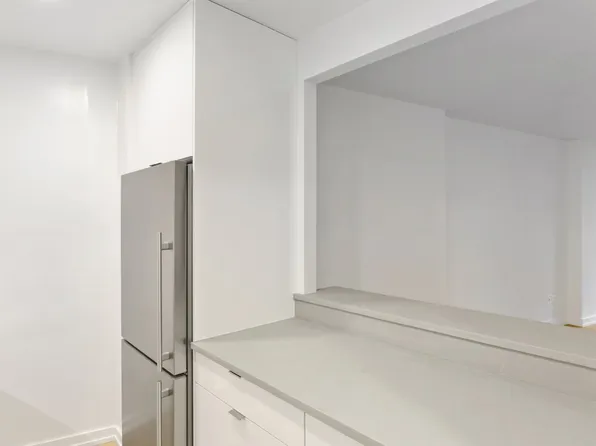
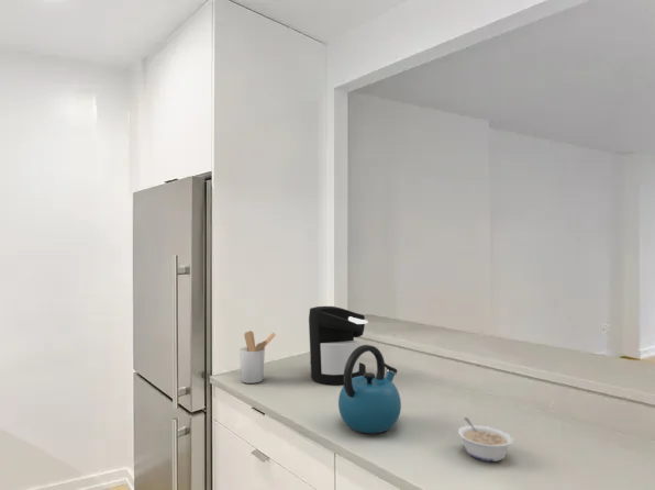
+ legume [457,416,514,463]
+ coffee maker [308,305,369,386]
+ kettle [337,344,402,434]
+ utensil holder [238,330,277,385]
